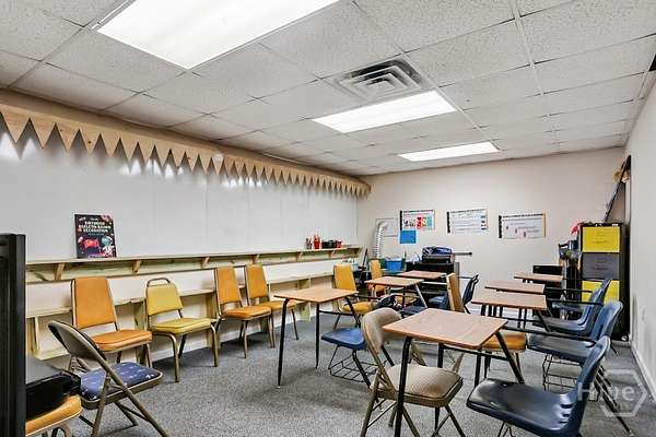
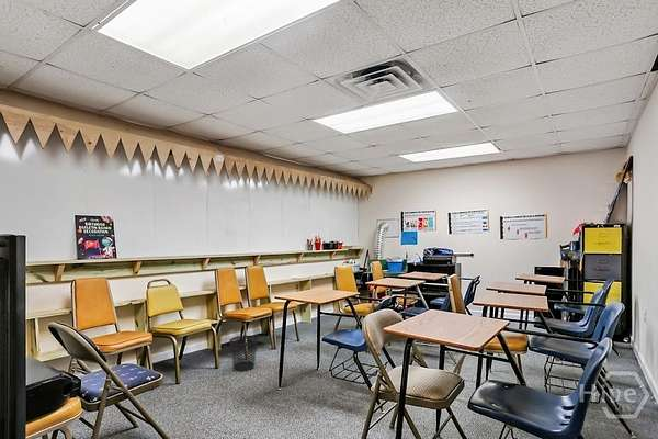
+ wastebasket [229,335,259,372]
